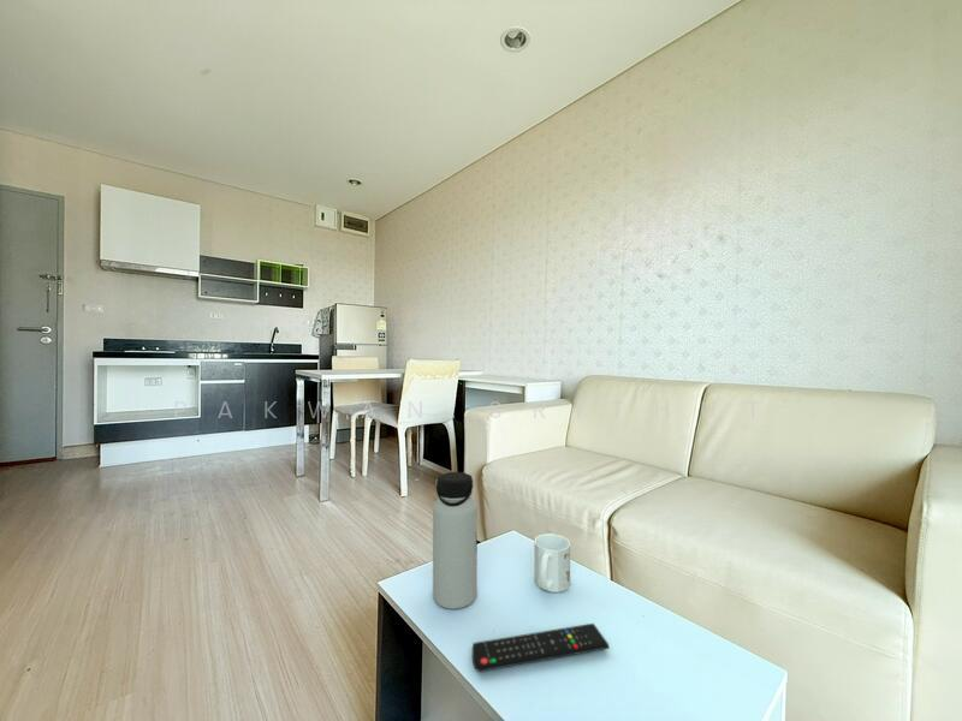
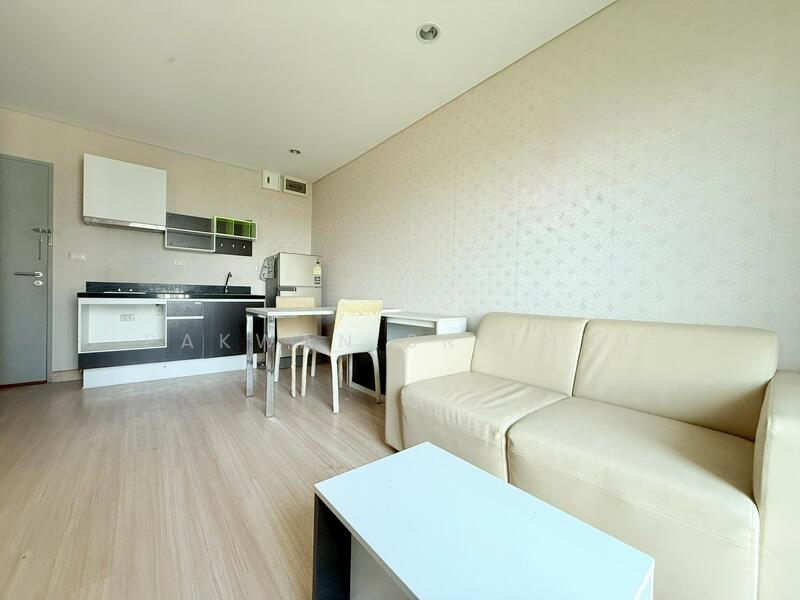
- remote control [471,622,610,673]
- mug [534,532,571,594]
- water bottle [432,471,479,609]
